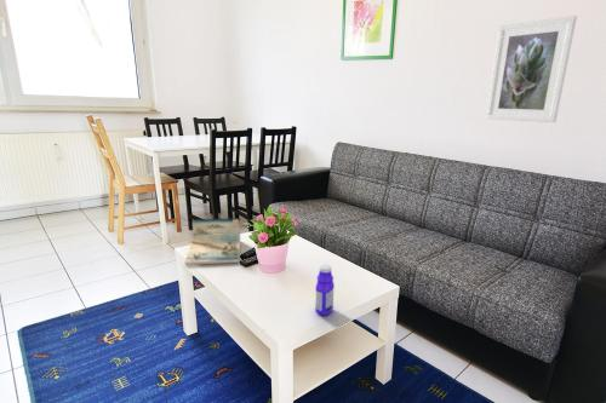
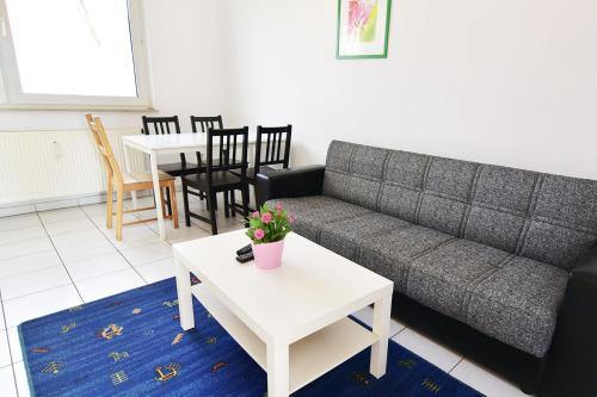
- bottle [314,263,336,317]
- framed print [485,15,578,123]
- book [184,217,241,266]
